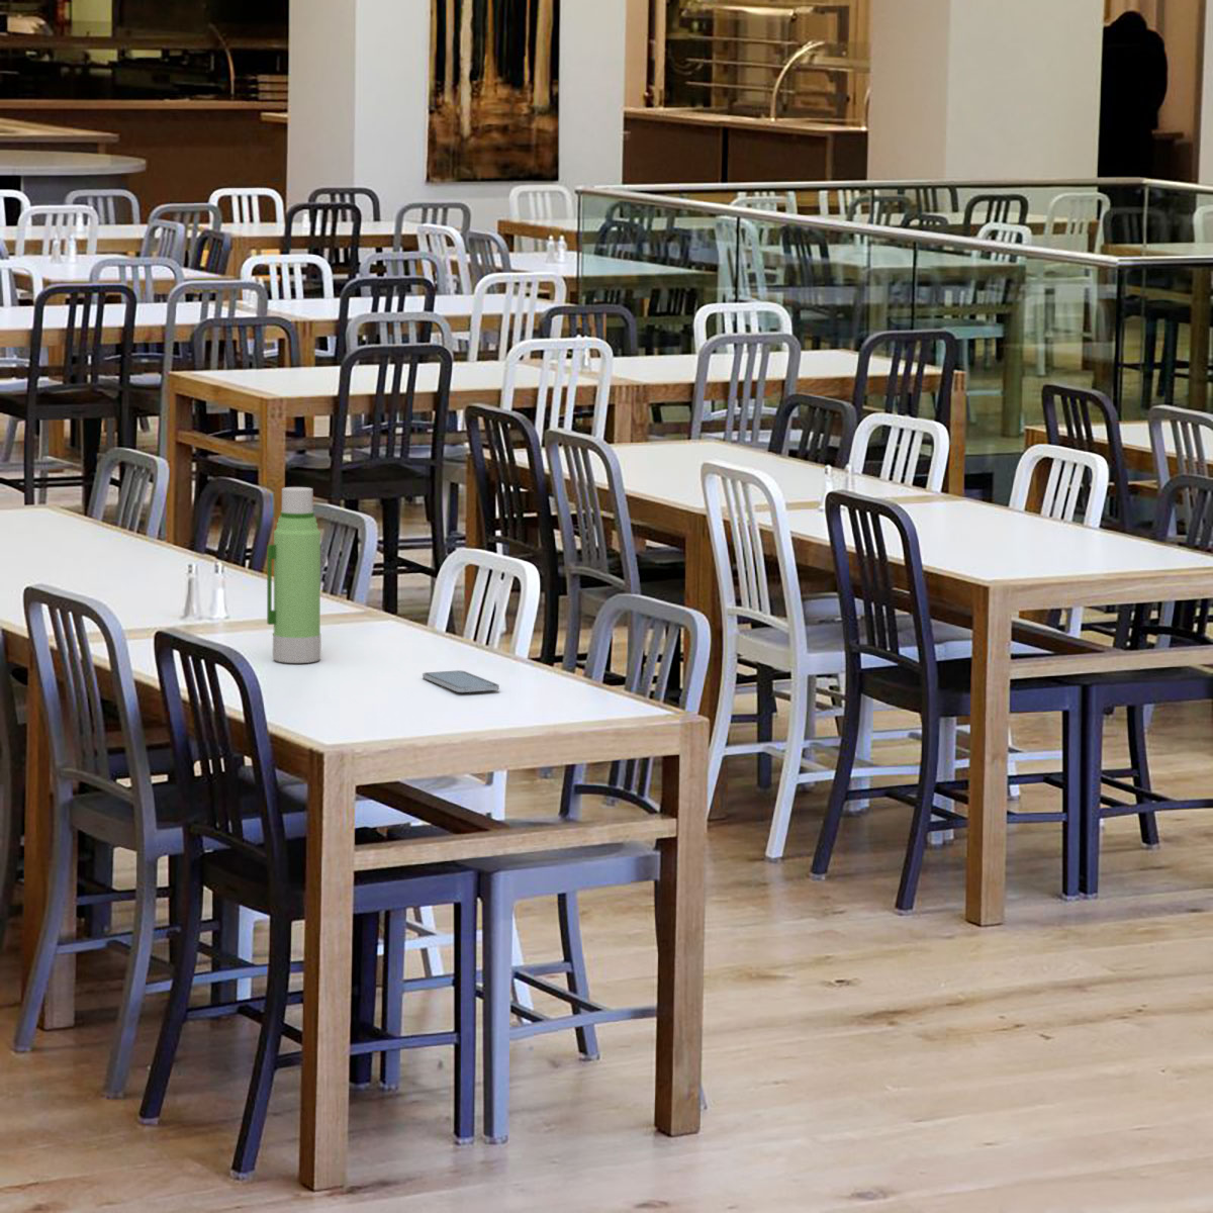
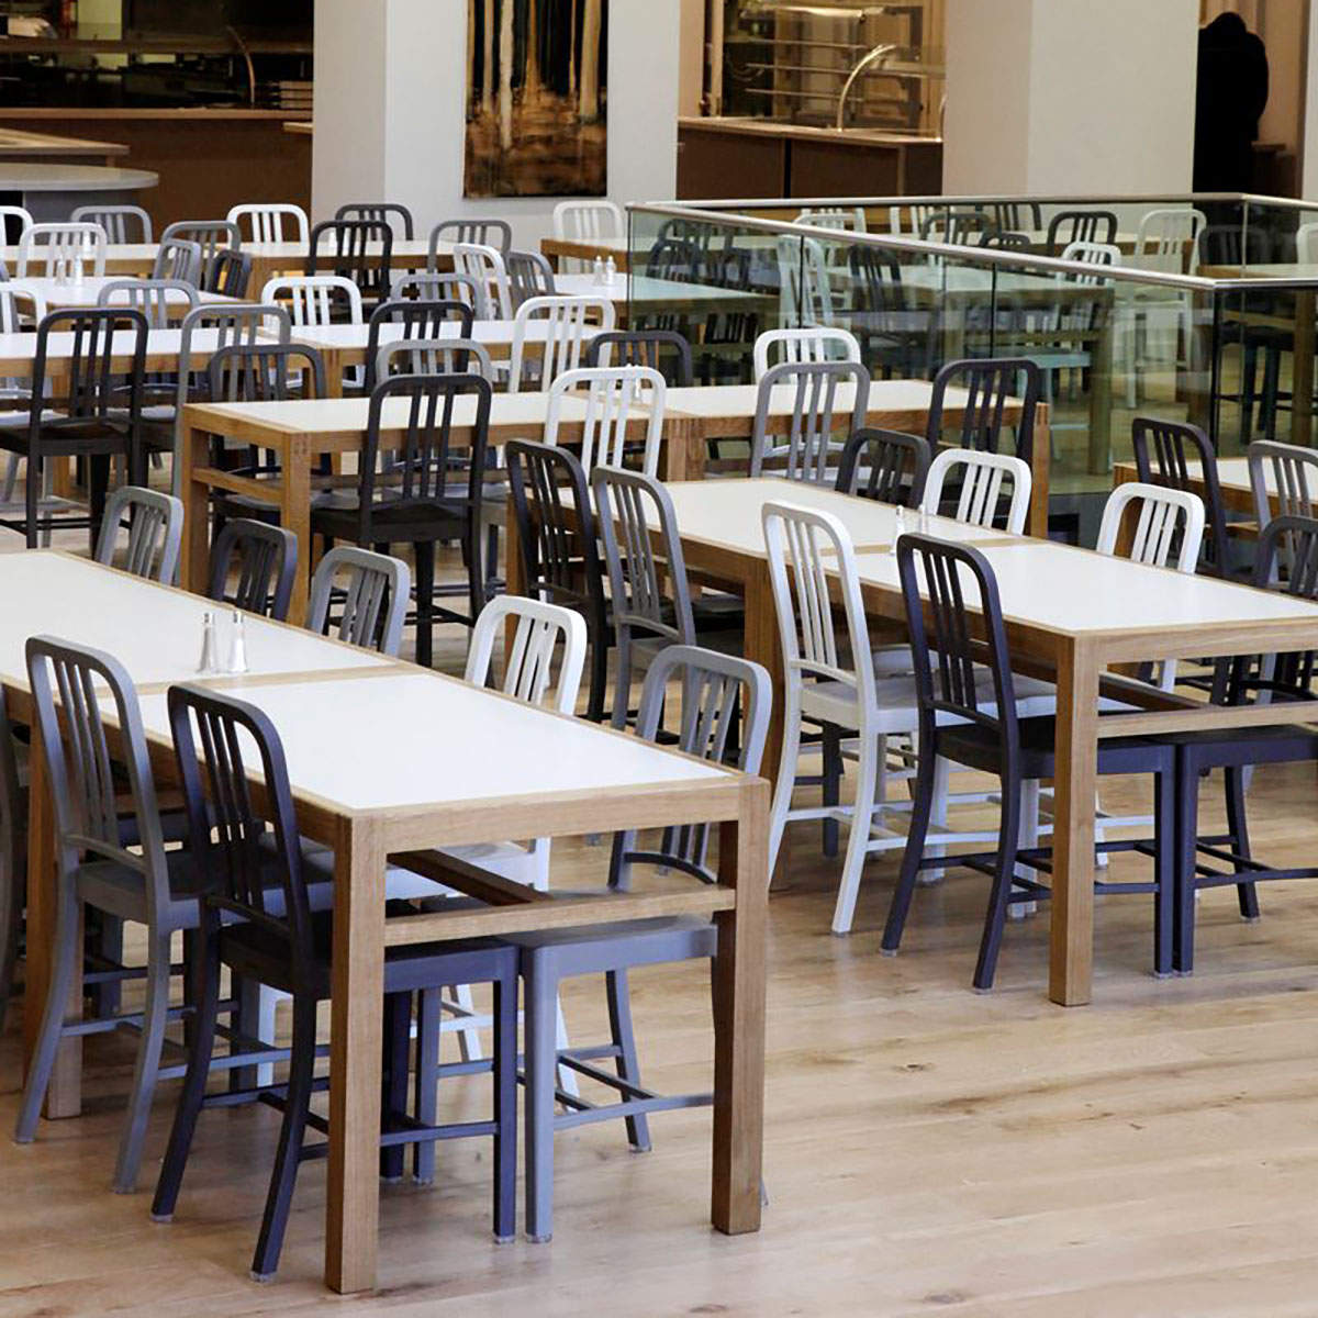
- water bottle [265,487,321,664]
- smartphone [421,669,500,693]
